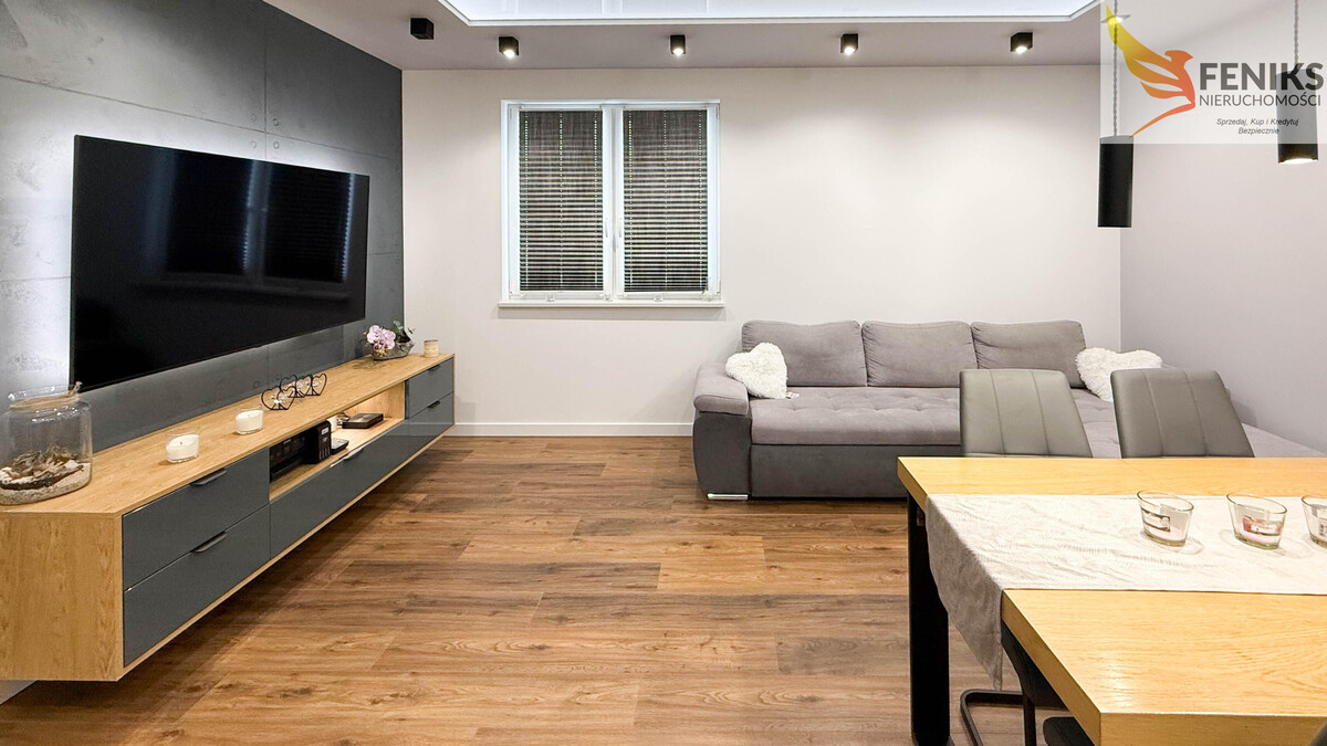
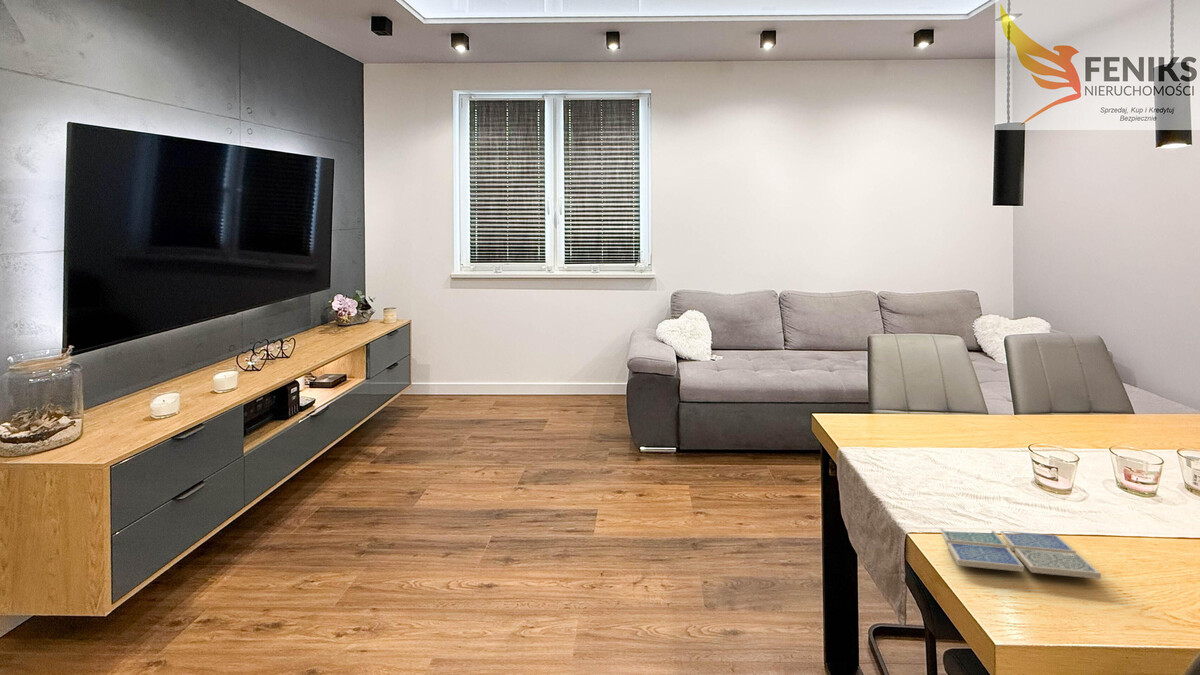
+ drink coaster [939,528,1102,580]
